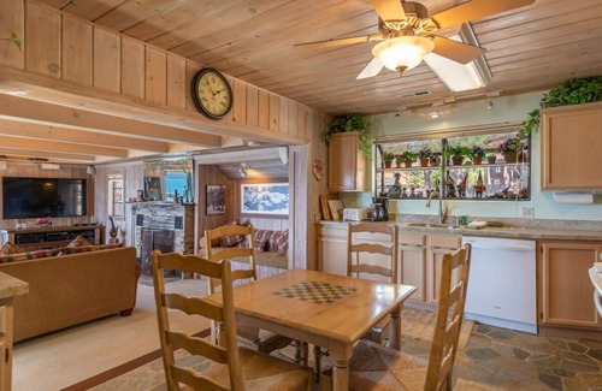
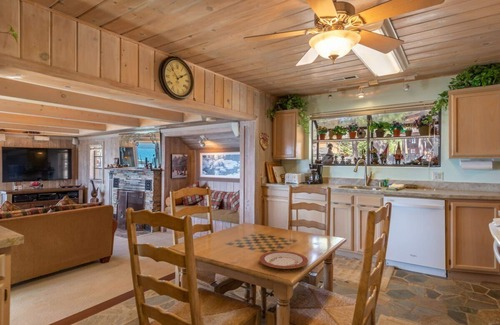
+ plate [258,250,309,270]
